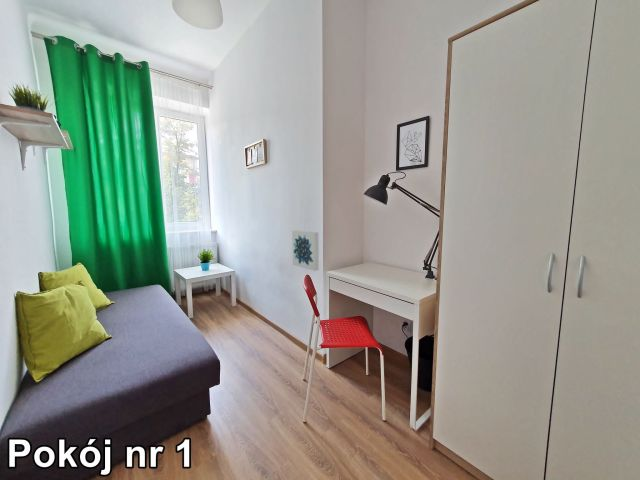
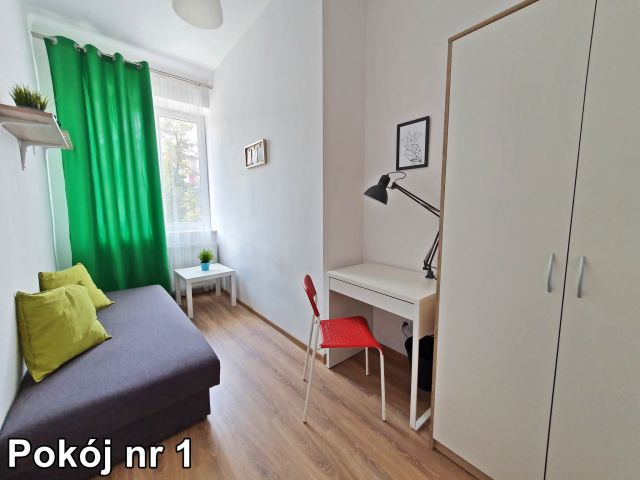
- wall art [291,229,320,272]
